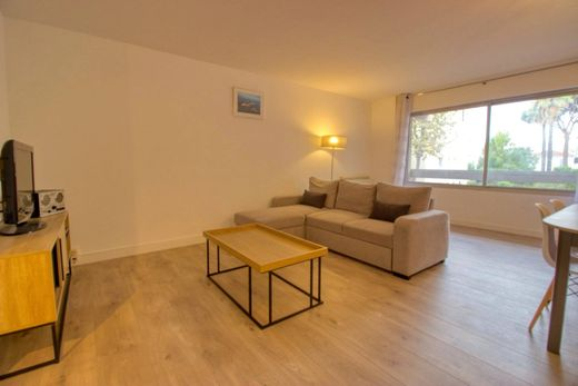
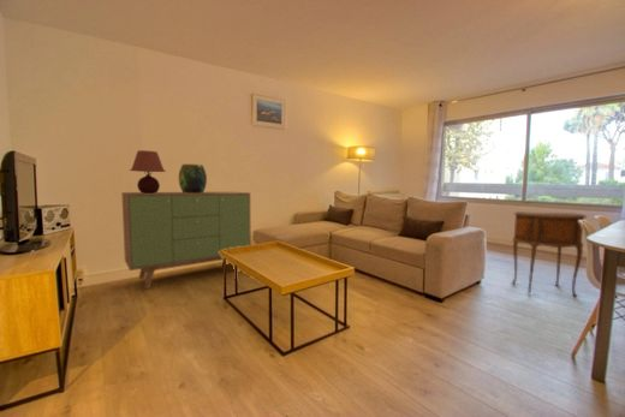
+ decorative urn [178,163,208,193]
+ table lamp [129,149,167,193]
+ side table [511,210,588,298]
+ sideboard [120,191,252,290]
